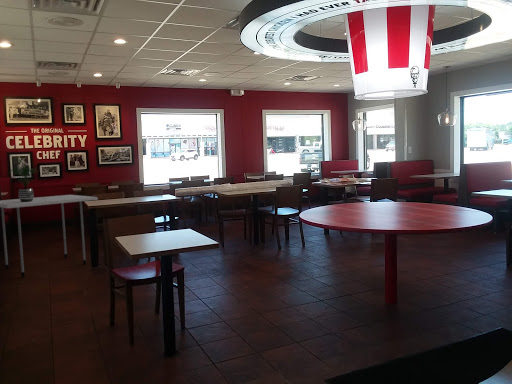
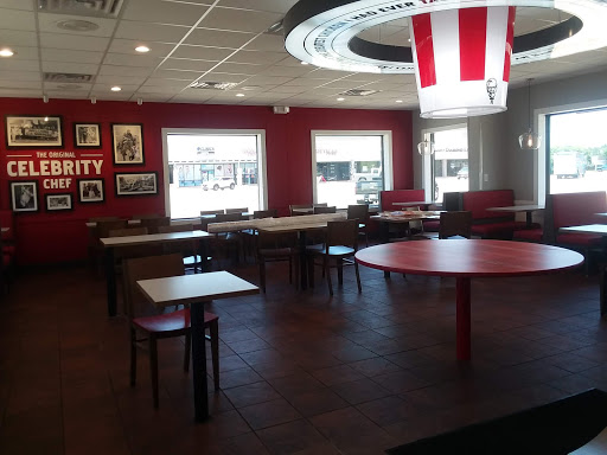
- potted plant [8,164,38,202]
- dining table [0,194,99,278]
